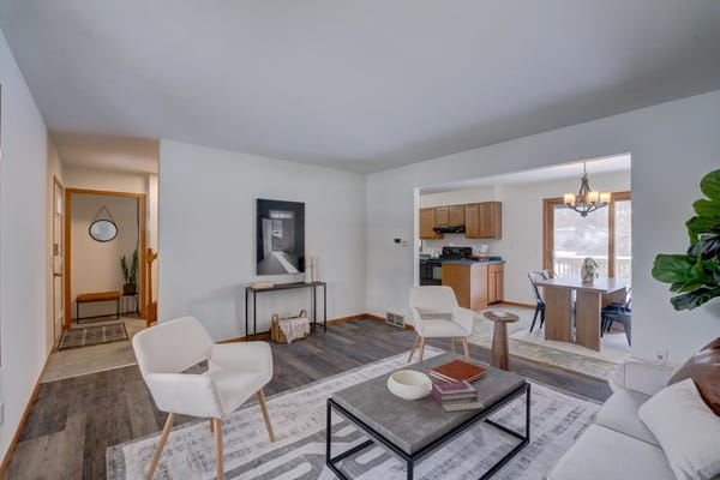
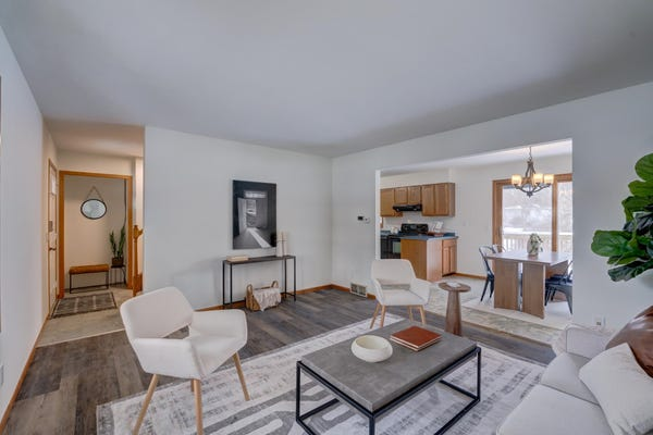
- book [430,379,484,413]
